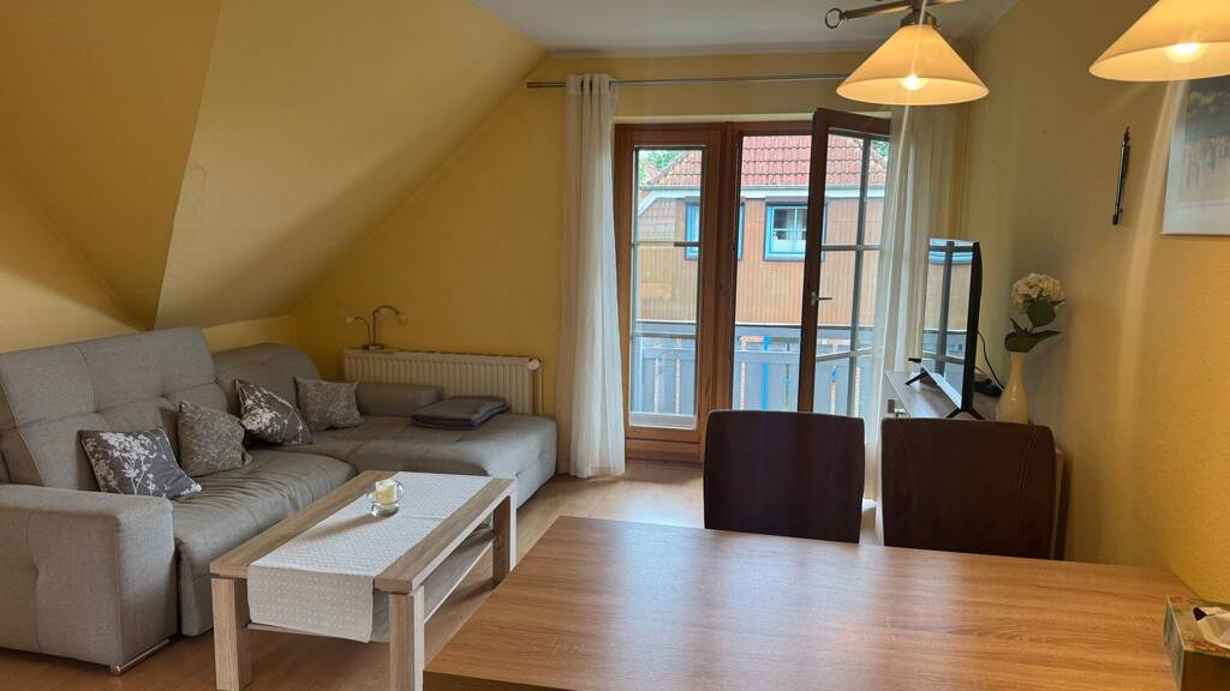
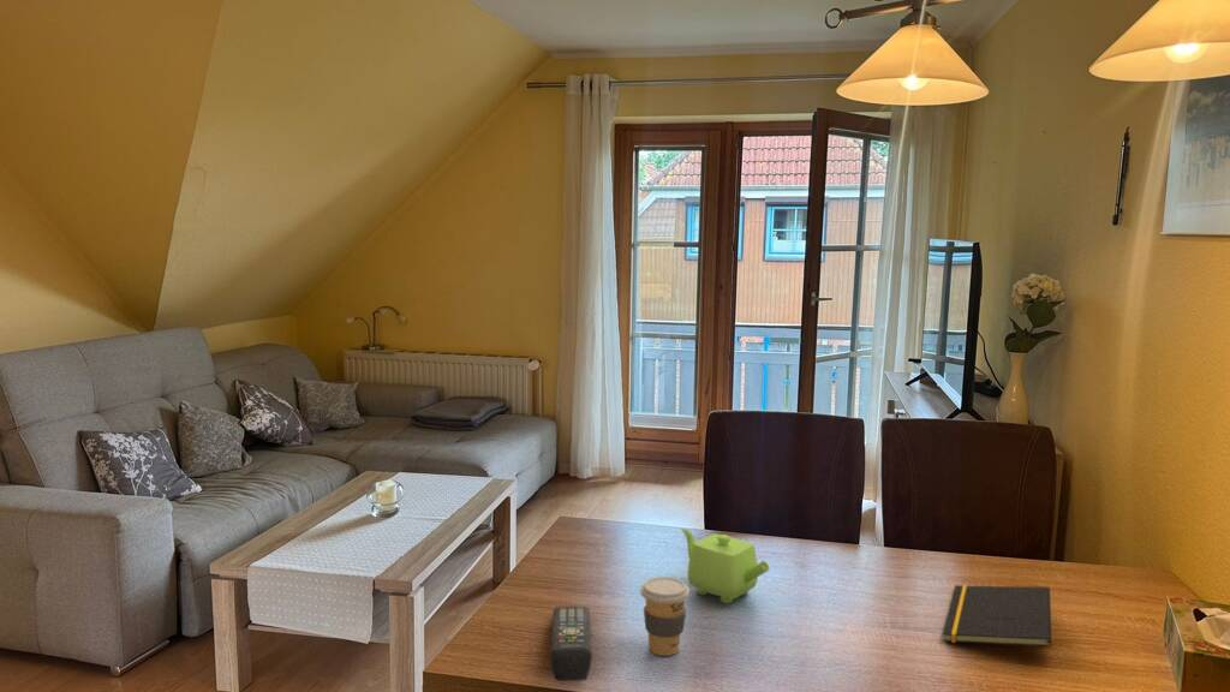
+ remote control [549,606,593,682]
+ notepad [942,584,1053,648]
+ teapot [680,527,770,604]
+ coffee cup [639,575,691,657]
